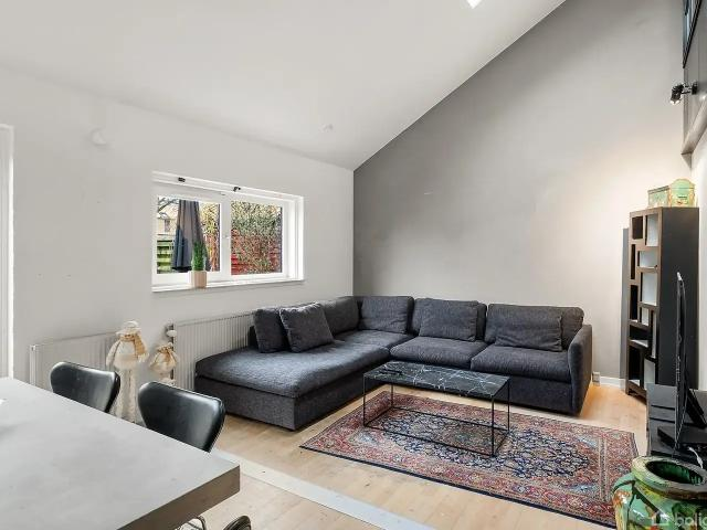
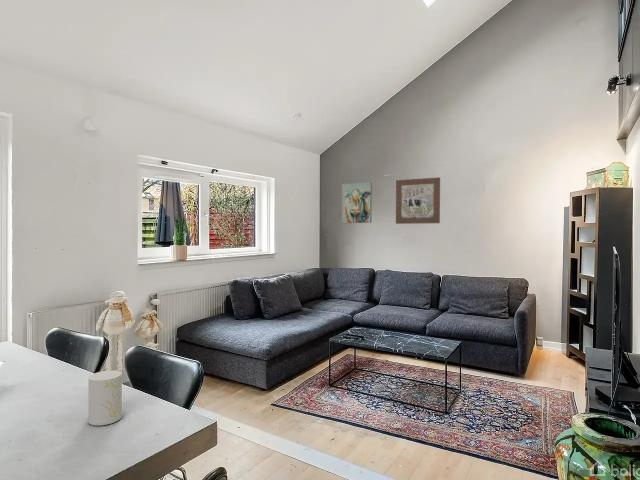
+ wall art [395,176,441,225]
+ wall art [341,181,373,224]
+ cup [88,370,123,426]
